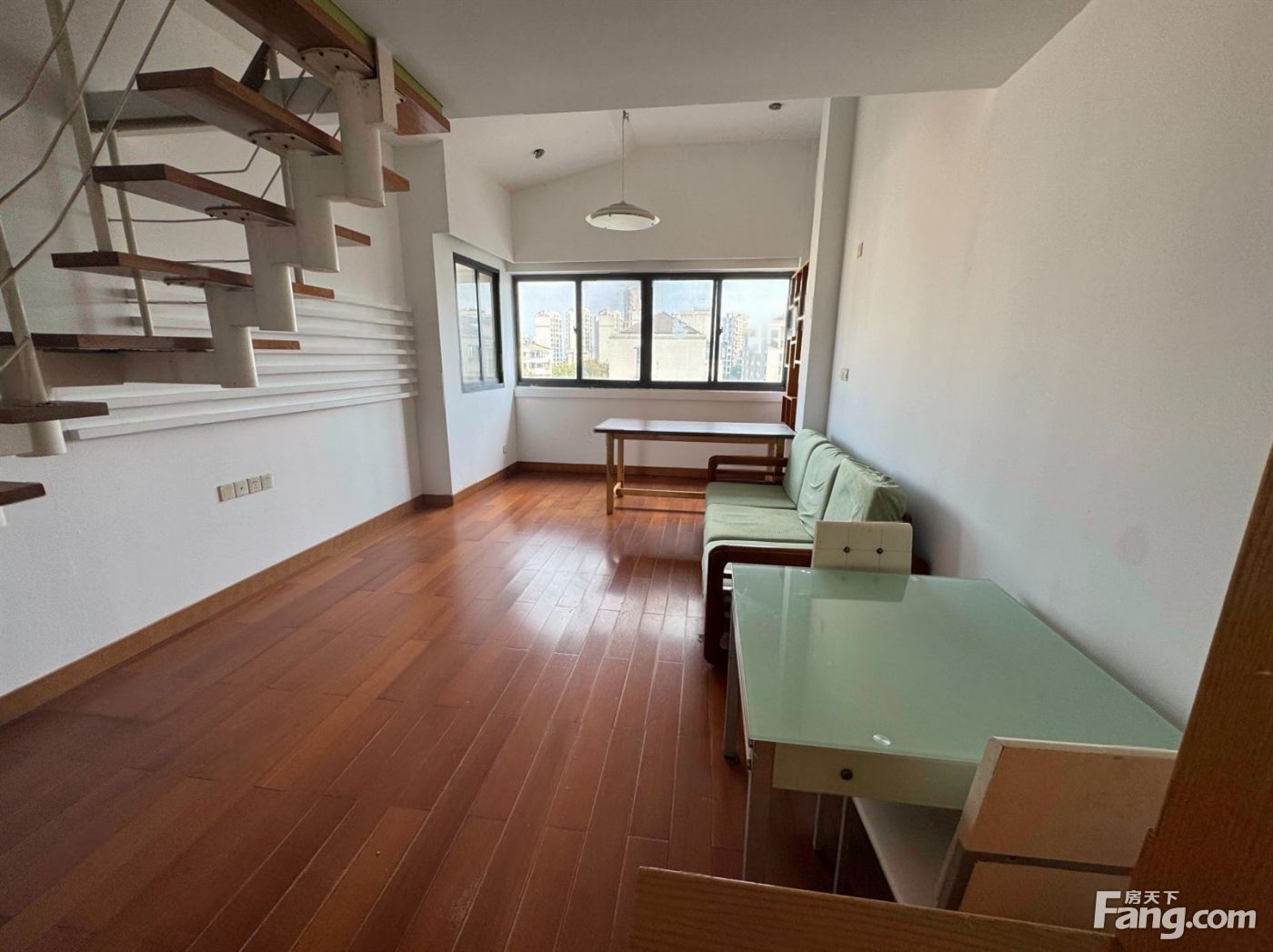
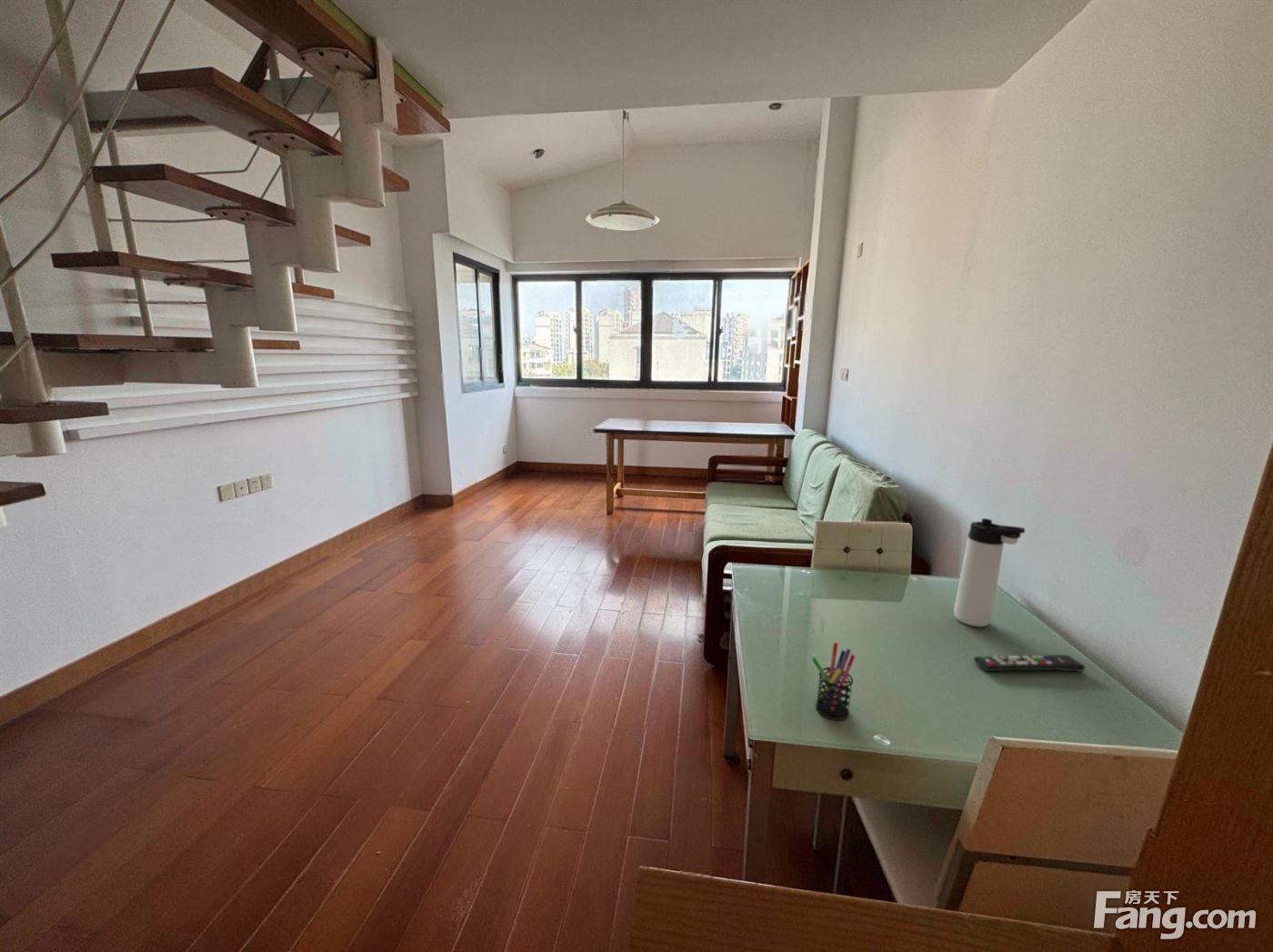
+ pen holder [811,641,857,721]
+ remote control [973,654,1087,673]
+ thermos bottle [953,517,1026,627]
